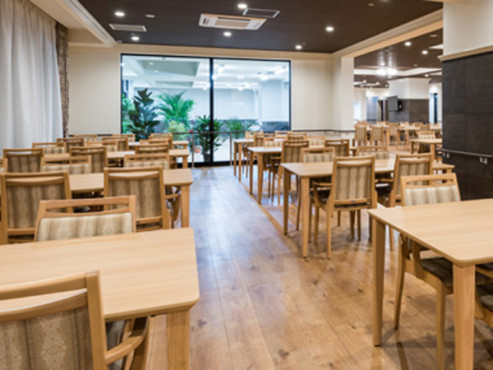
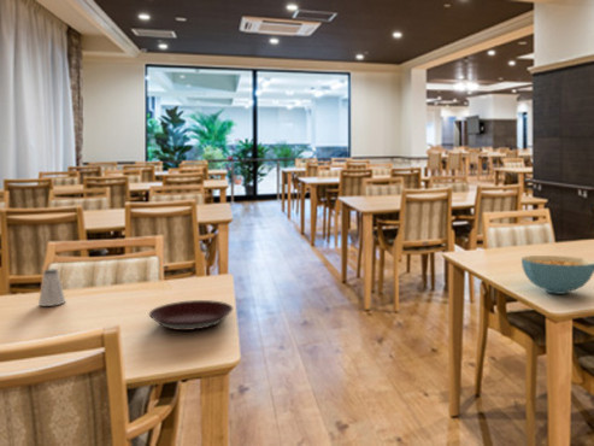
+ plate [148,299,234,331]
+ cereal bowl [521,254,594,295]
+ saltshaker [37,268,67,307]
